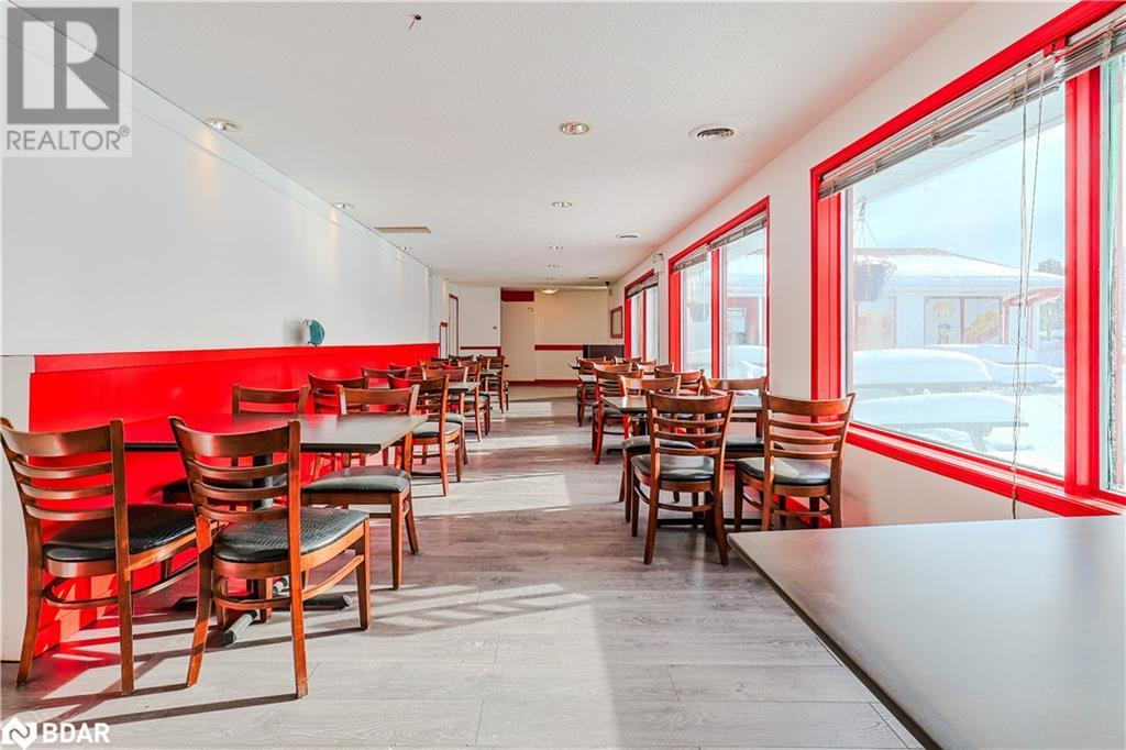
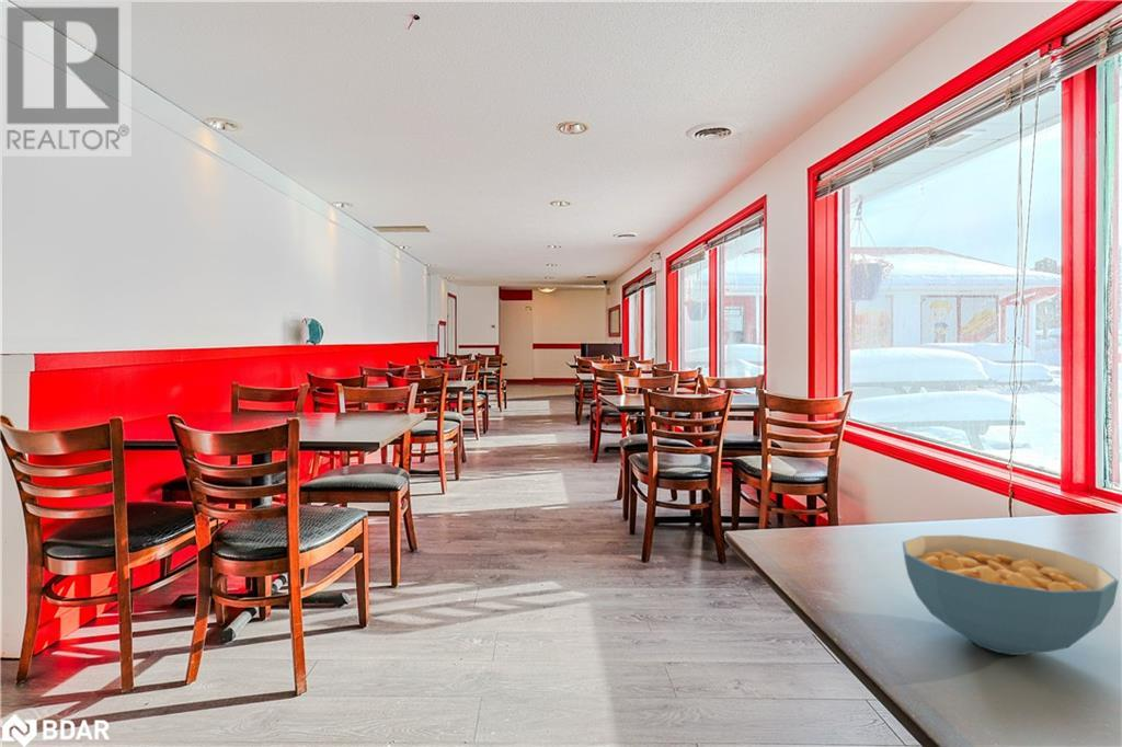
+ cereal bowl [901,535,1120,656]
